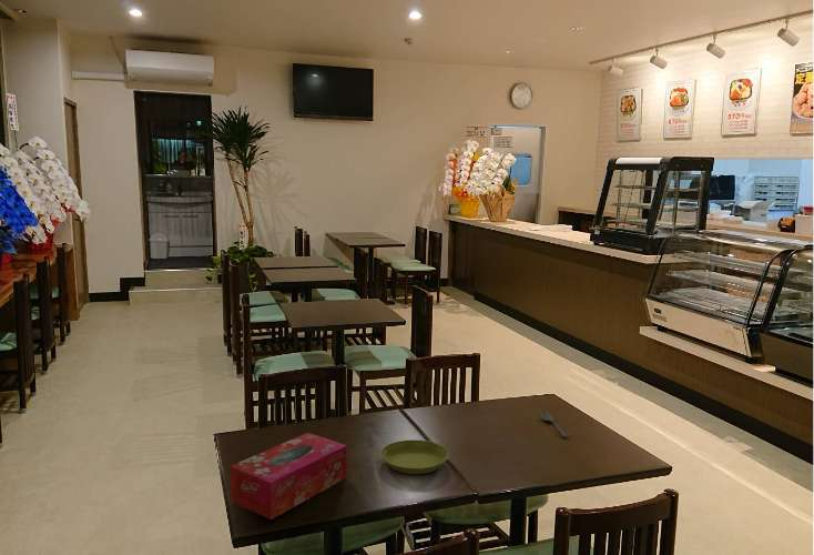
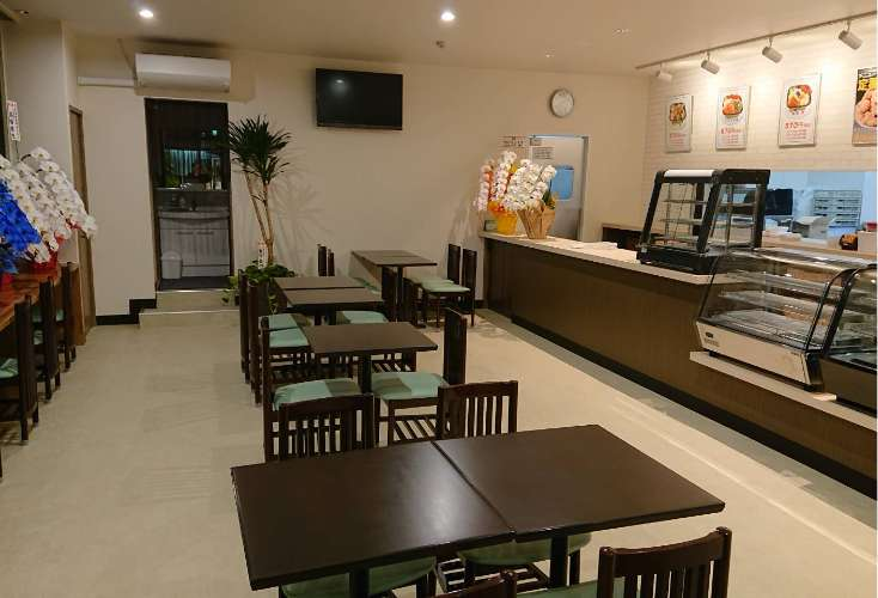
- spoon [540,411,568,438]
- saucer [379,438,450,475]
- tissue box [230,432,347,521]
